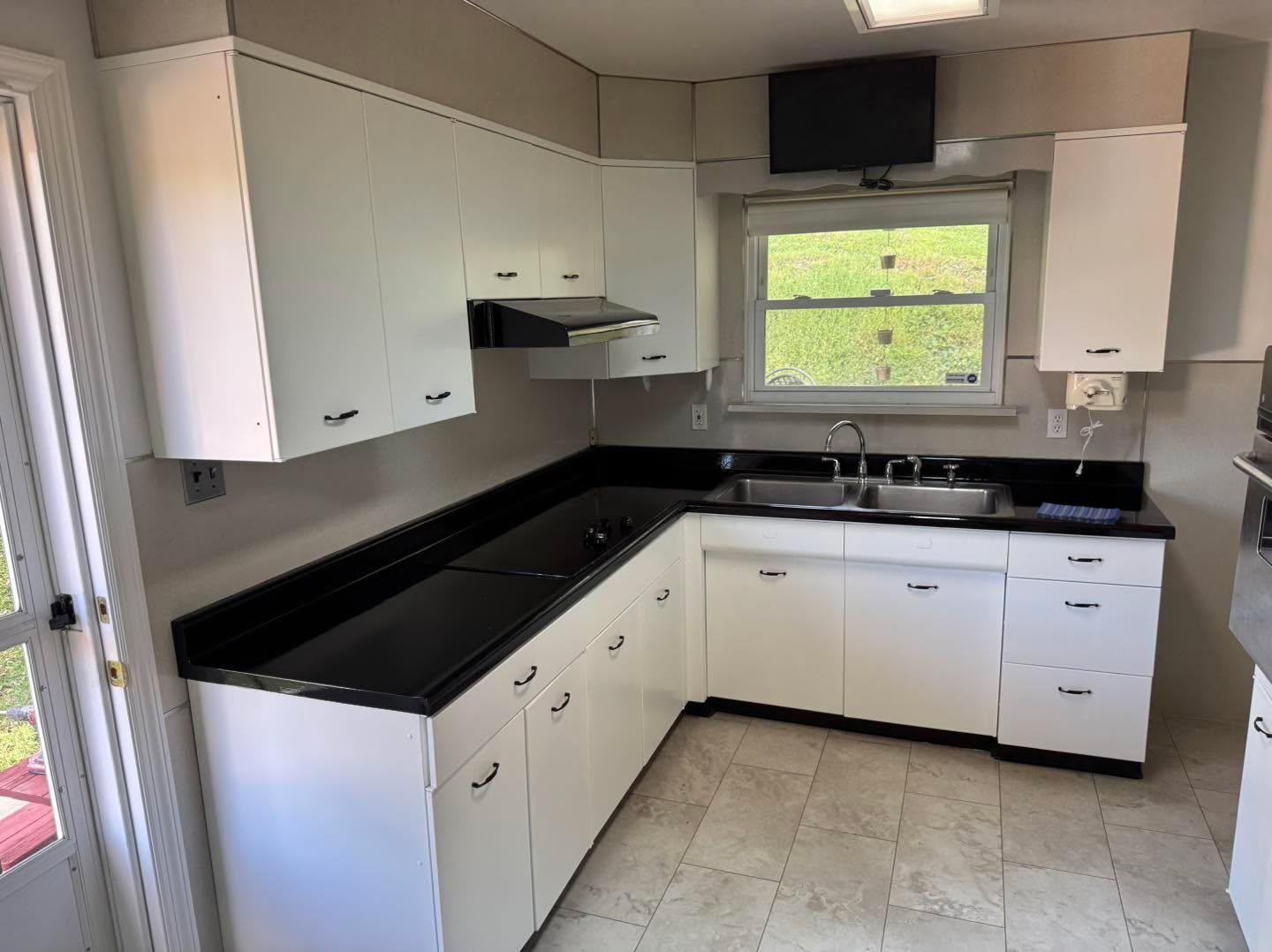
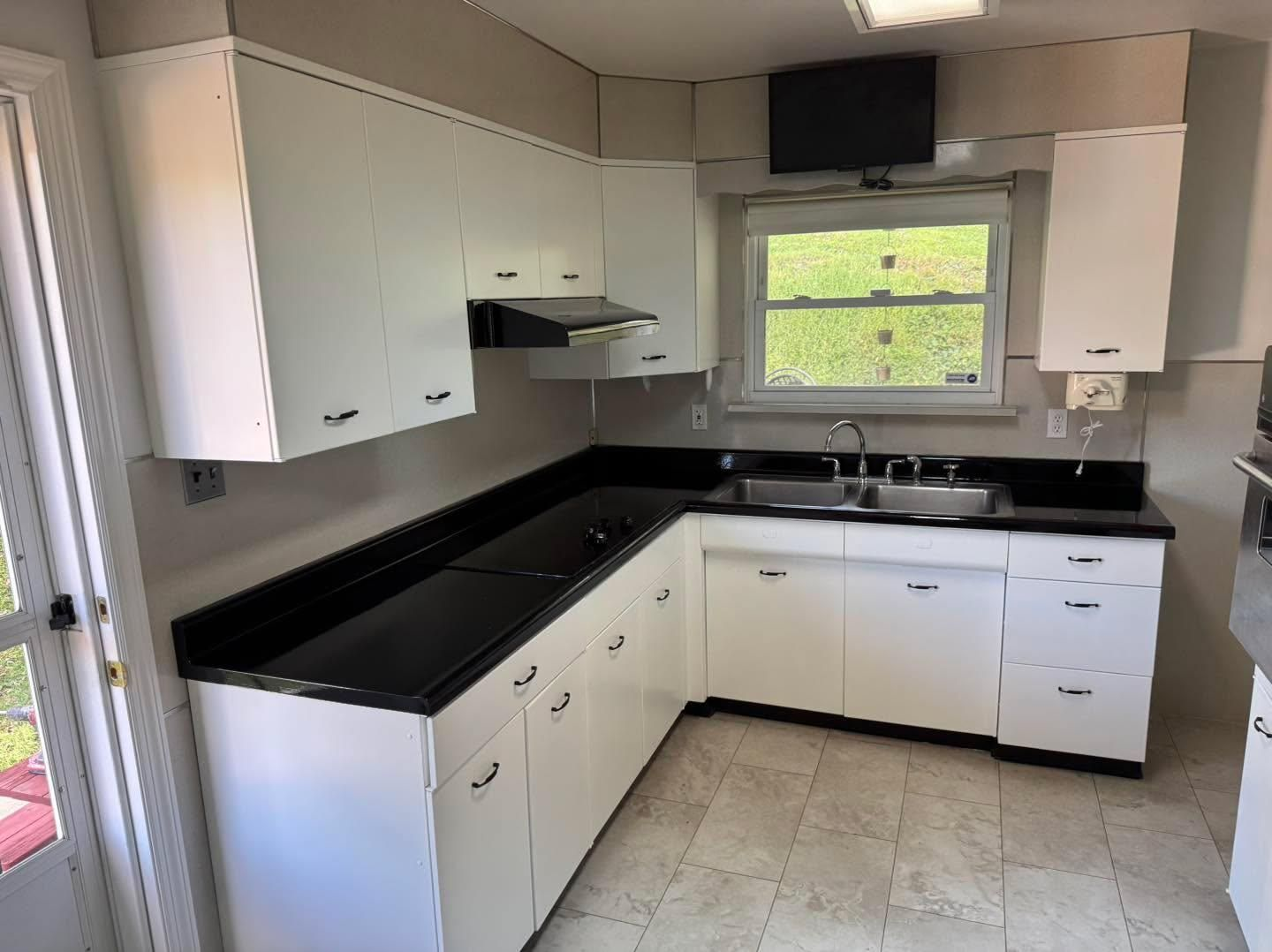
- dish towel [1034,502,1122,526]
